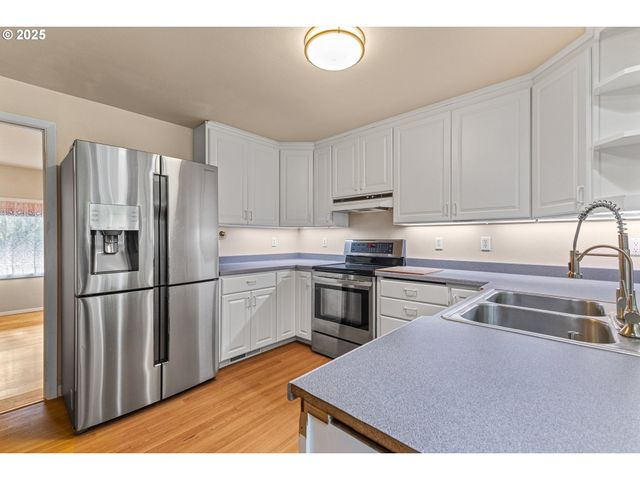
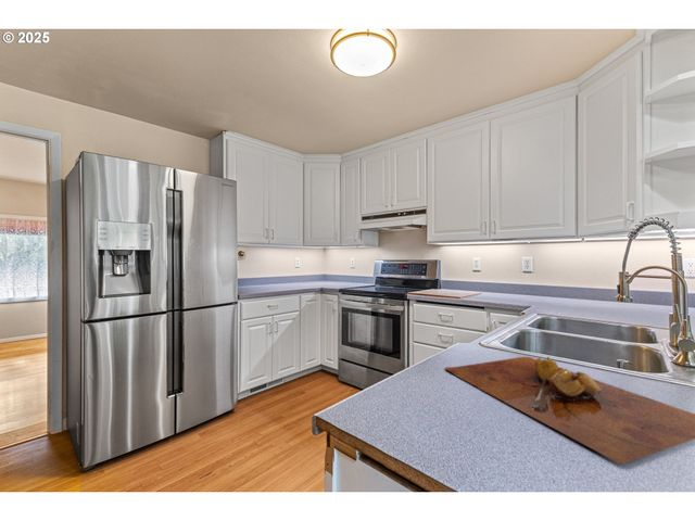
+ cutting board [444,356,695,465]
